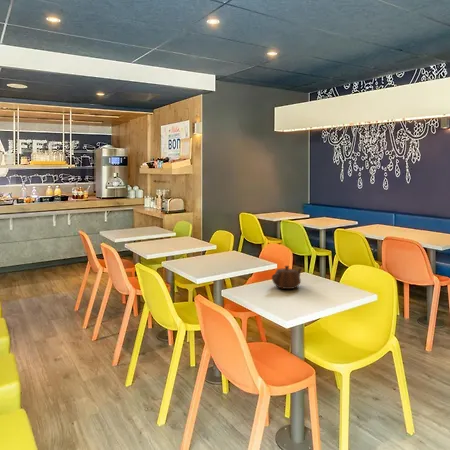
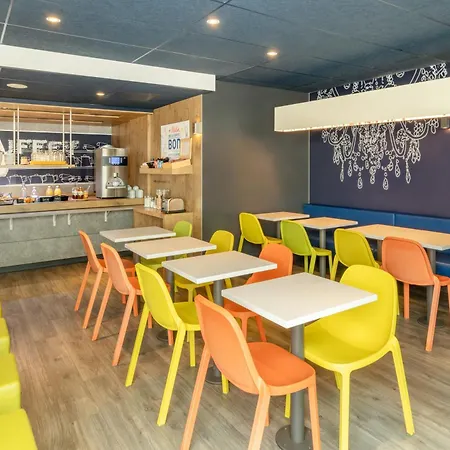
- teapot [271,265,303,290]
